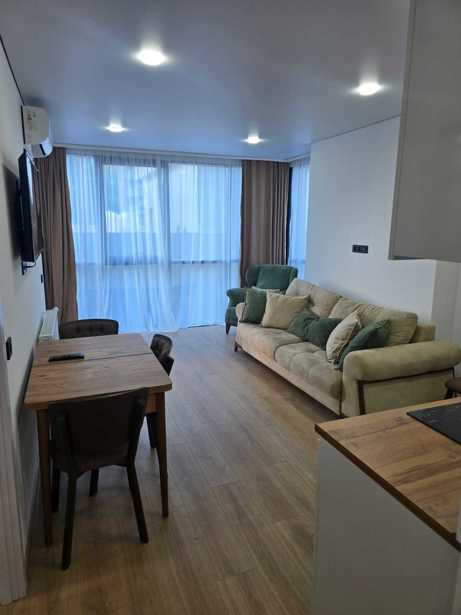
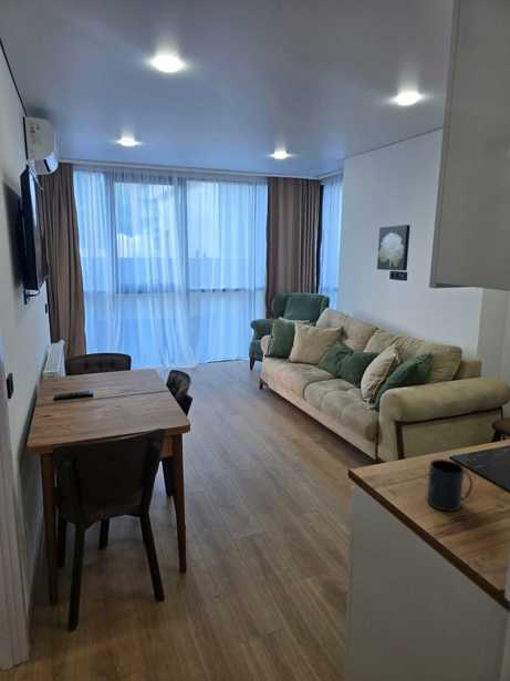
+ mug [426,458,473,513]
+ wall art [376,224,412,271]
